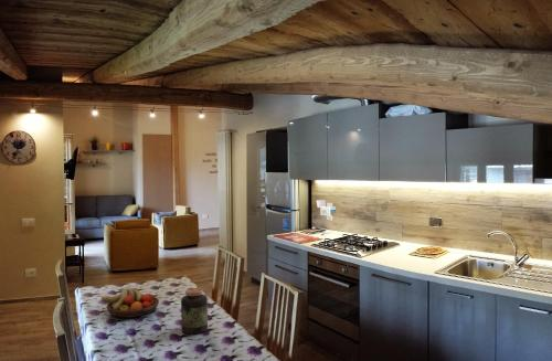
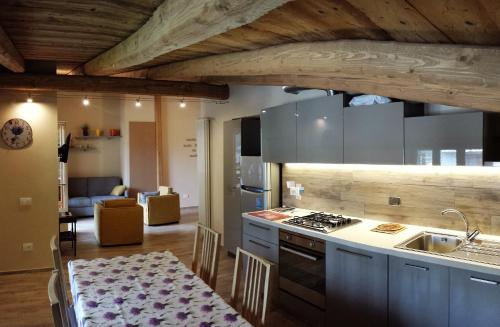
- fruit bowl [100,287,160,319]
- jar [180,287,209,335]
